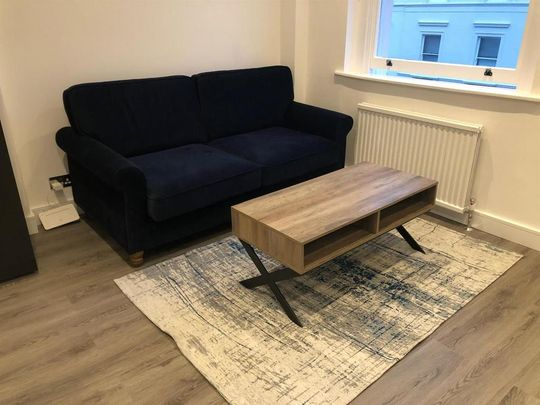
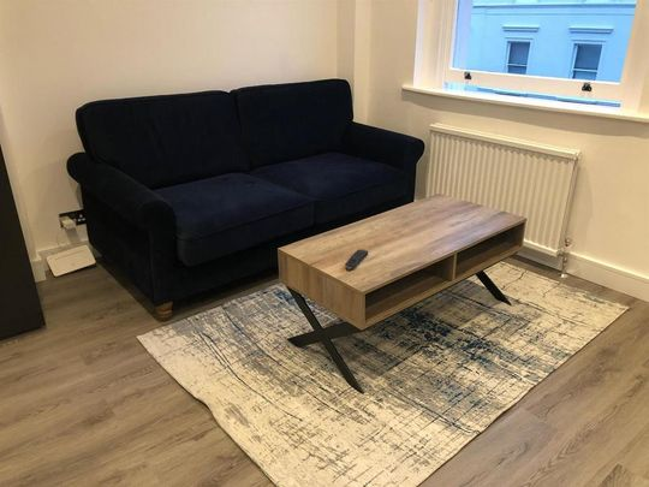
+ remote control [344,248,369,271]
